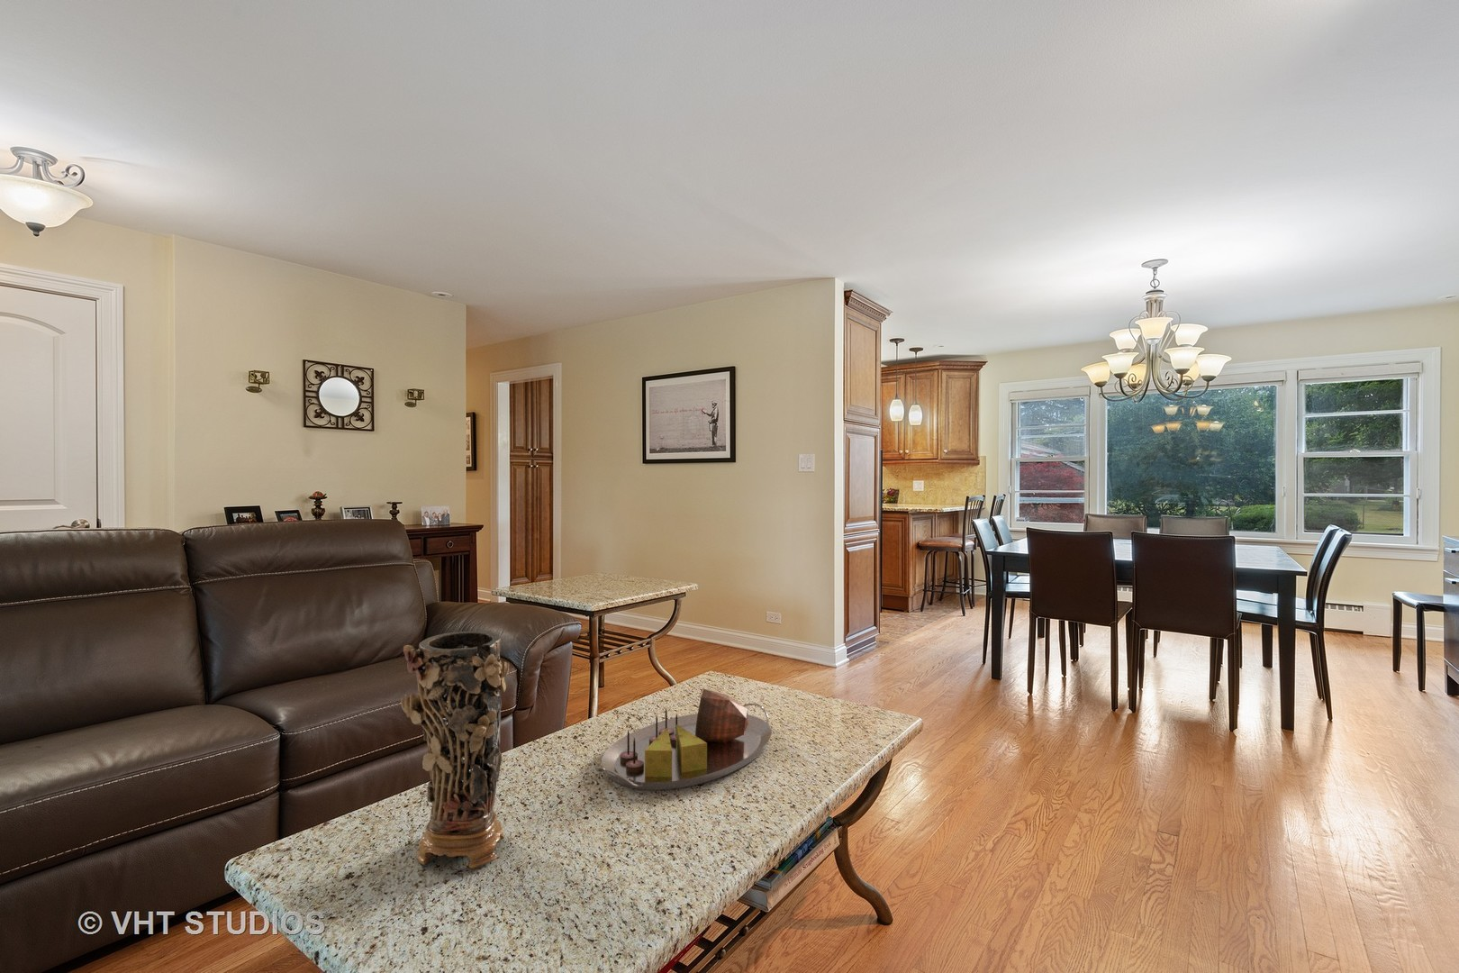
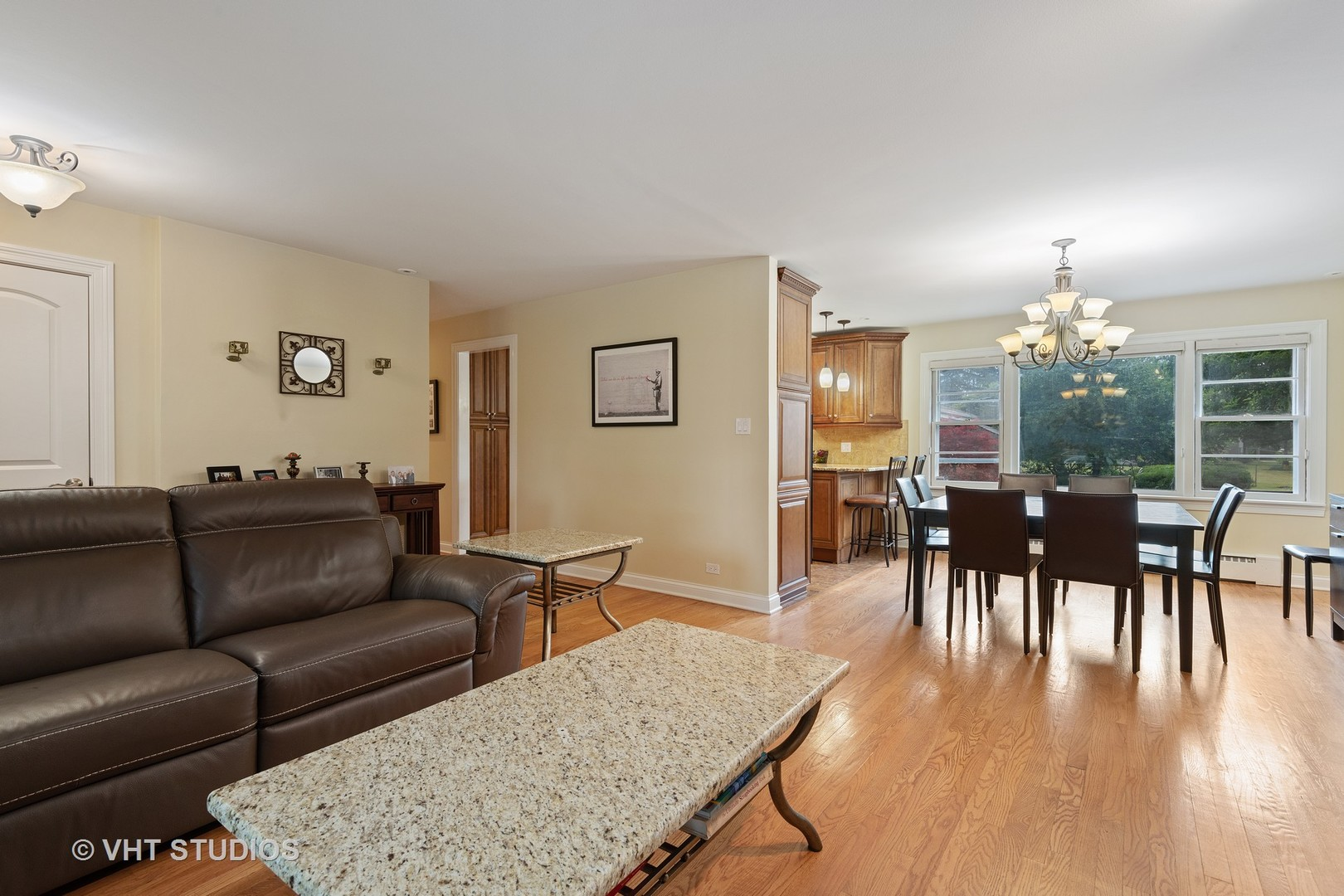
- decorative vase [399,631,510,870]
- serving tray [595,688,773,791]
